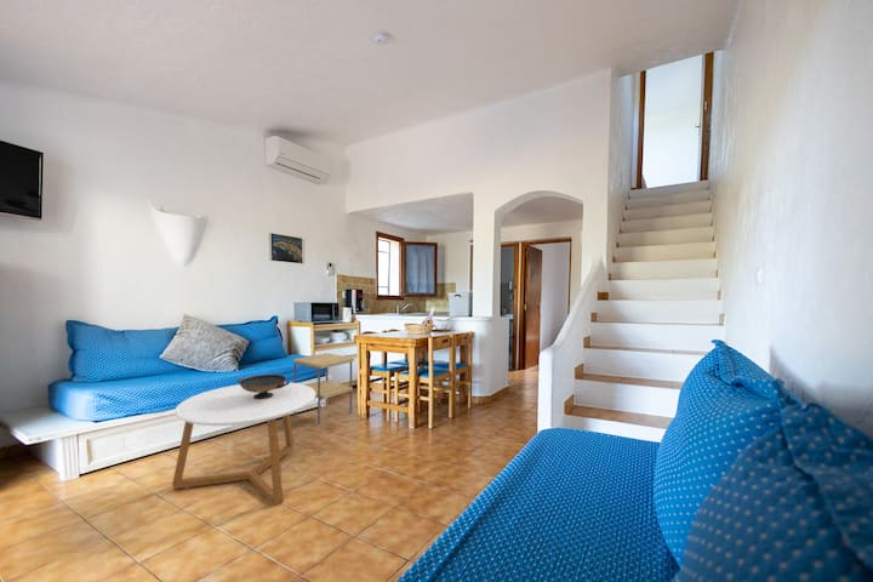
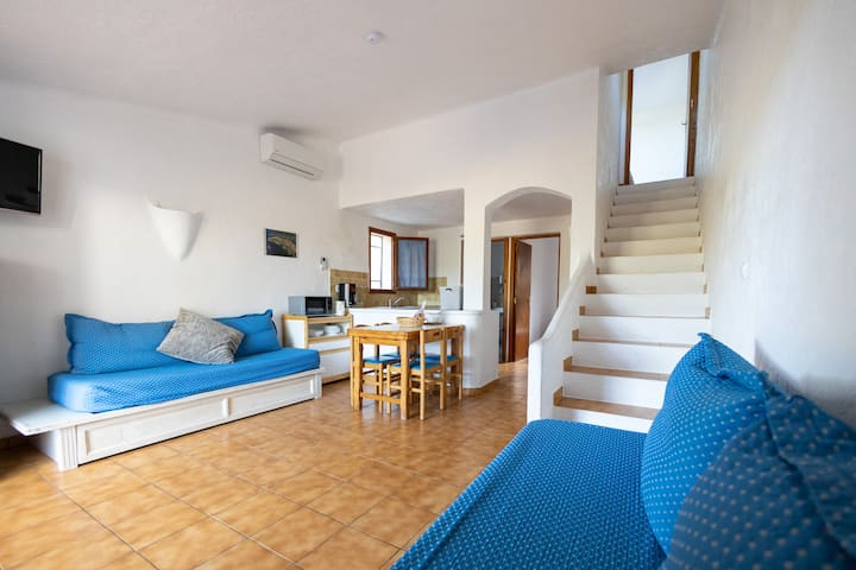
- side table [292,352,355,426]
- decorative bowl [236,373,291,400]
- coffee table [171,381,315,506]
